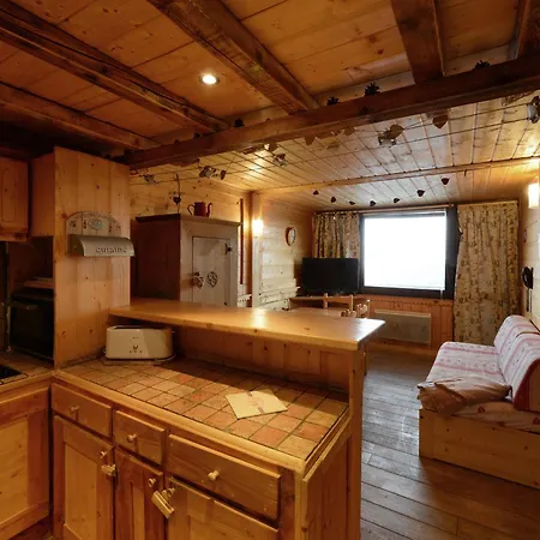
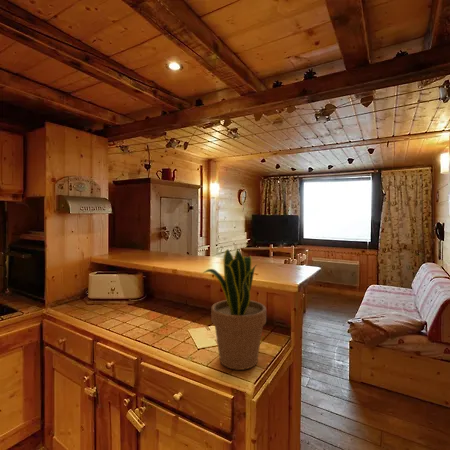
+ potted plant [202,248,267,371]
